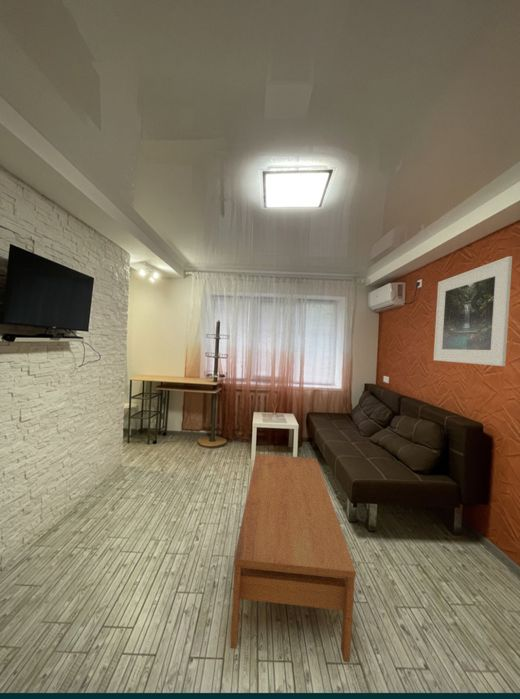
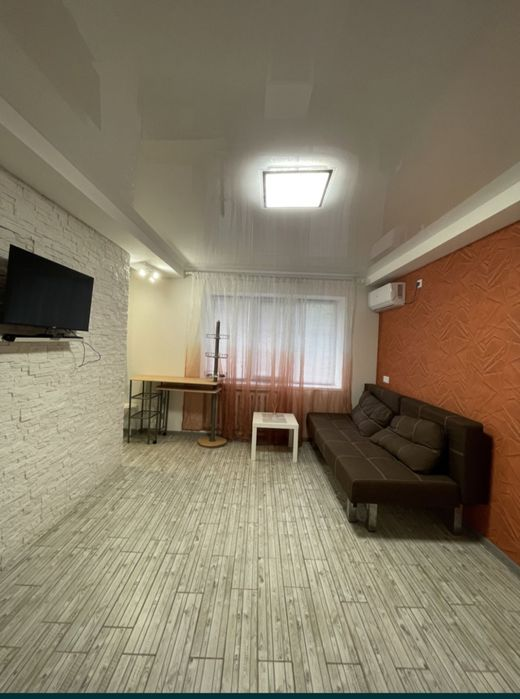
- coffee table [229,453,357,664]
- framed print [433,255,513,367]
